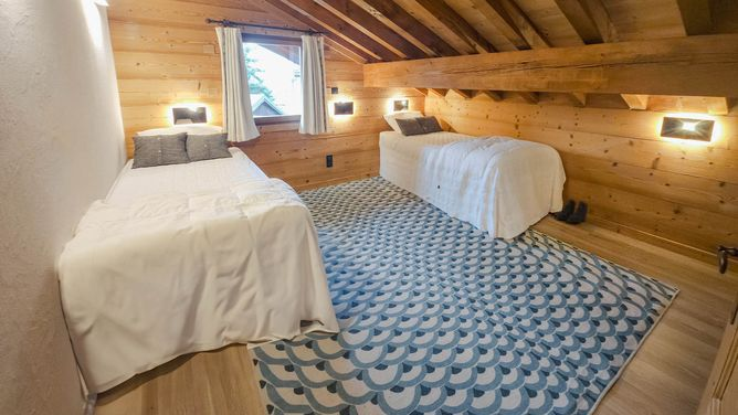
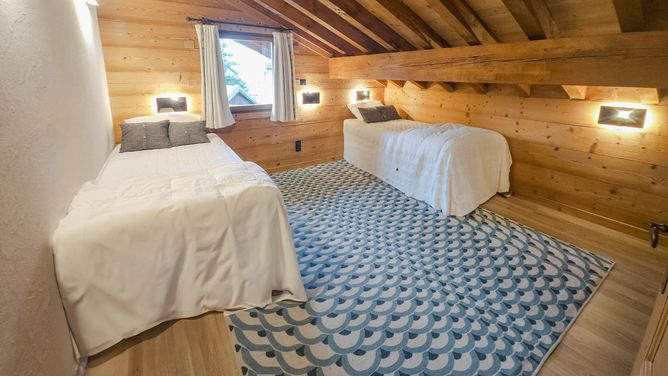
- boots [555,199,589,224]
